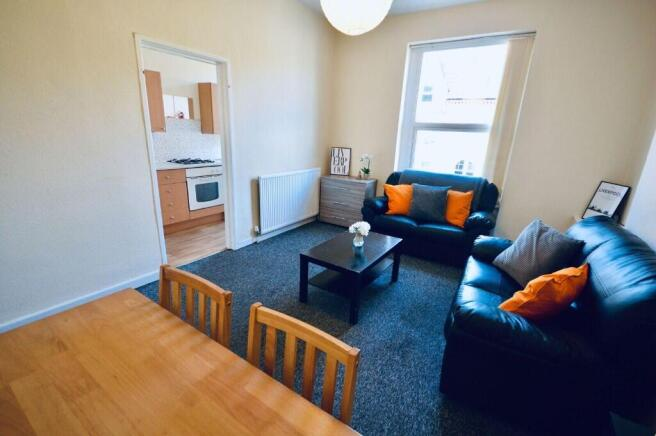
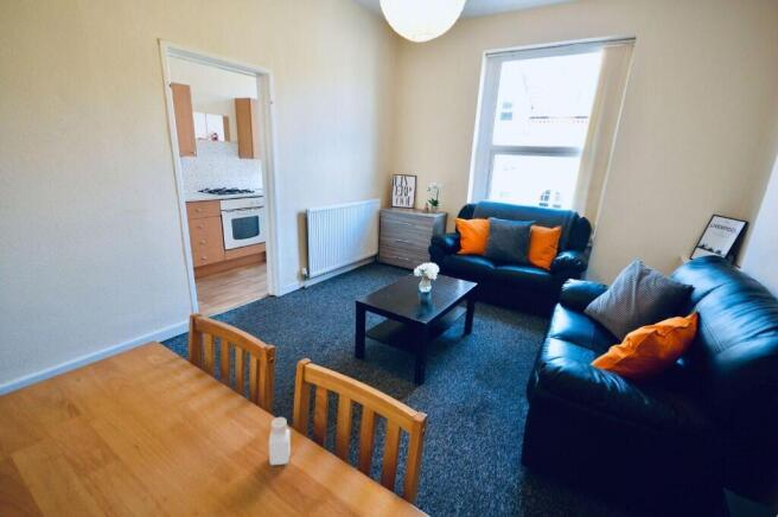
+ pepper shaker [268,416,292,466]
